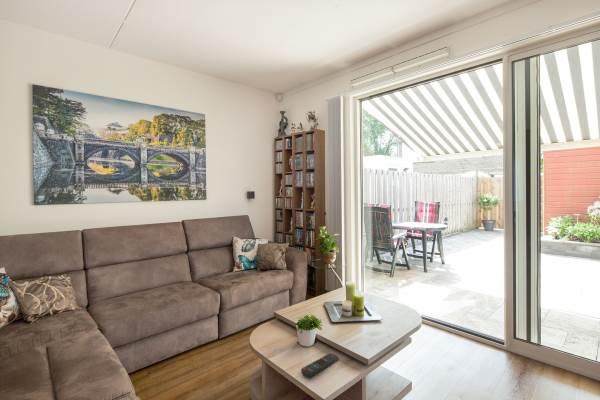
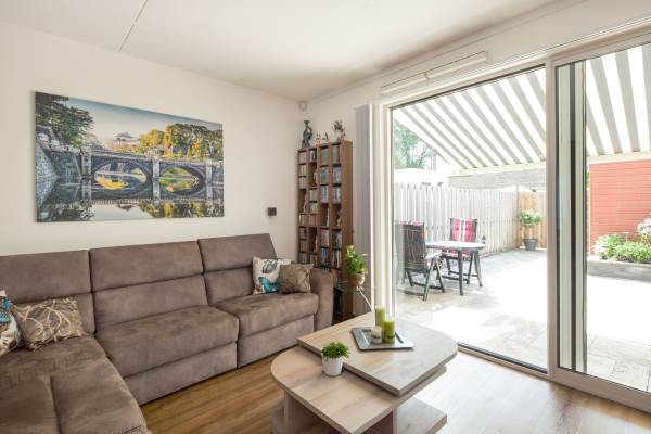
- remote control [300,352,339,378]
